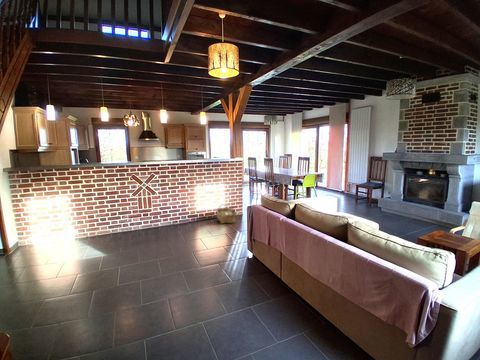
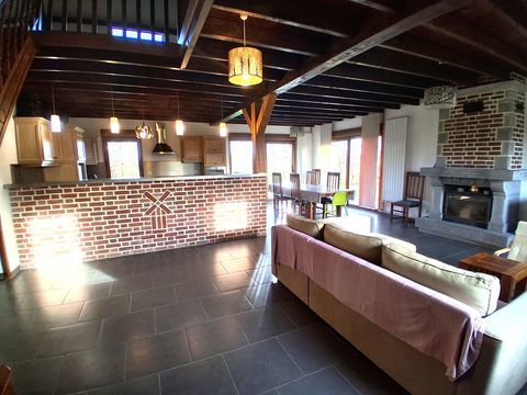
- woven basket [216,203,237,225]
